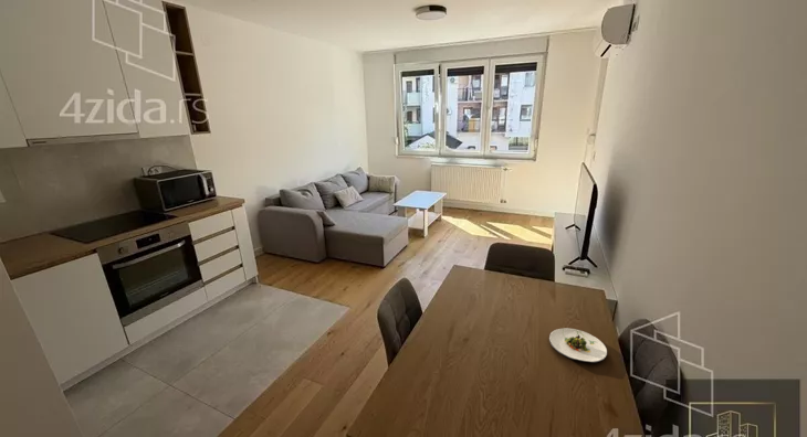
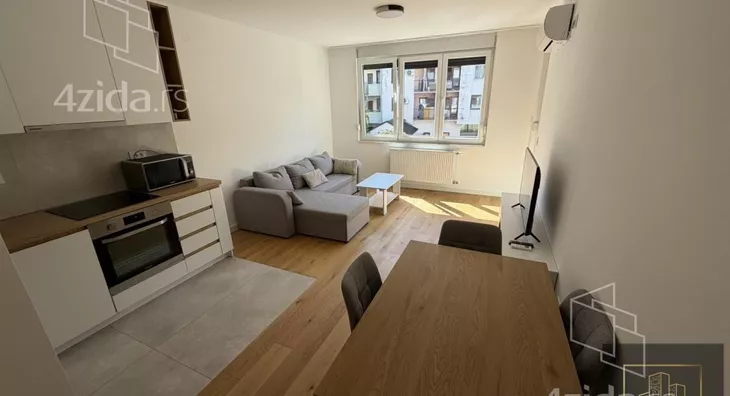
- salad plate [548,327,608,363]
